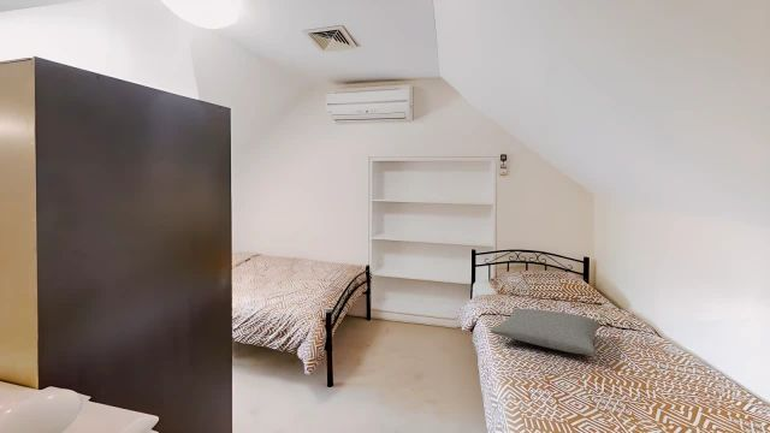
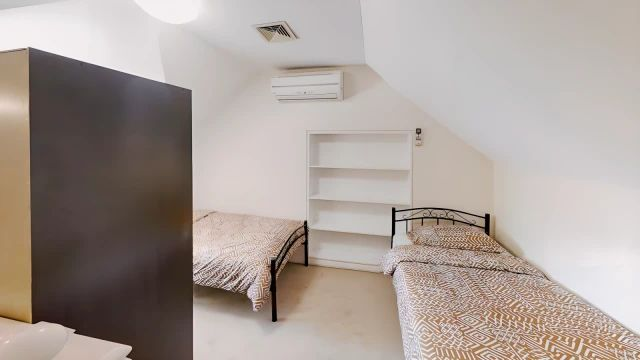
- pillow [488,308,602,356]
